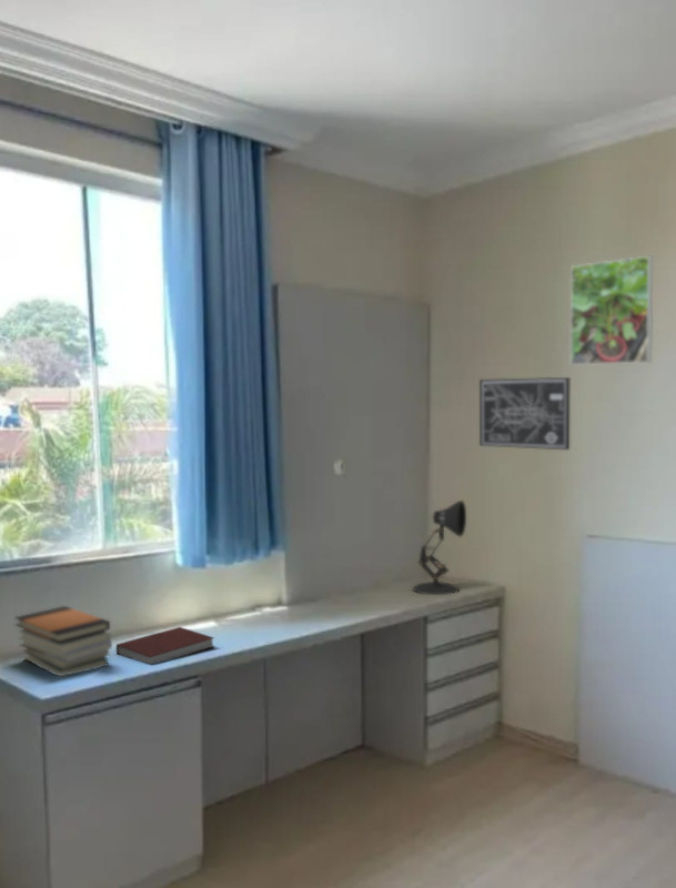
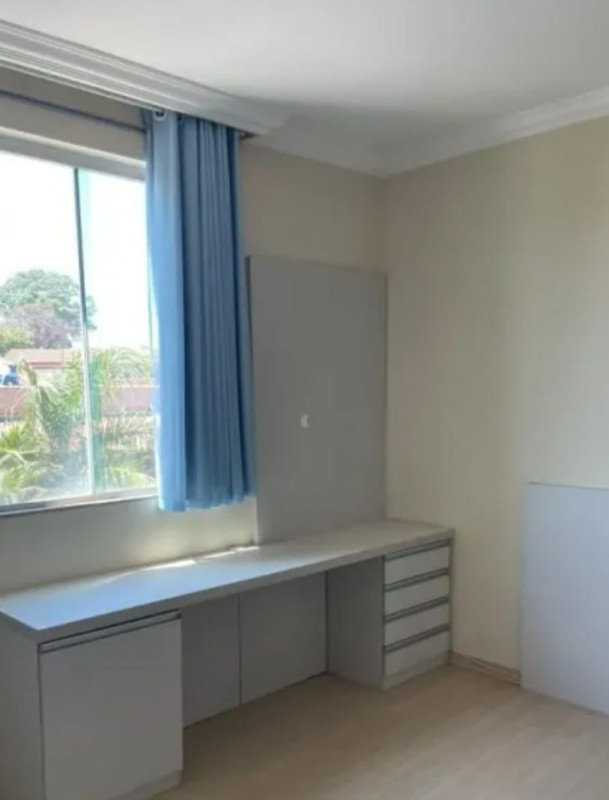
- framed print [569,254,654,366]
- wall art [478,376,571,451]
- book stack [13,605,113,677]
- desk lamp [412,500,467,596]
- notebook [115,626,215,665]
